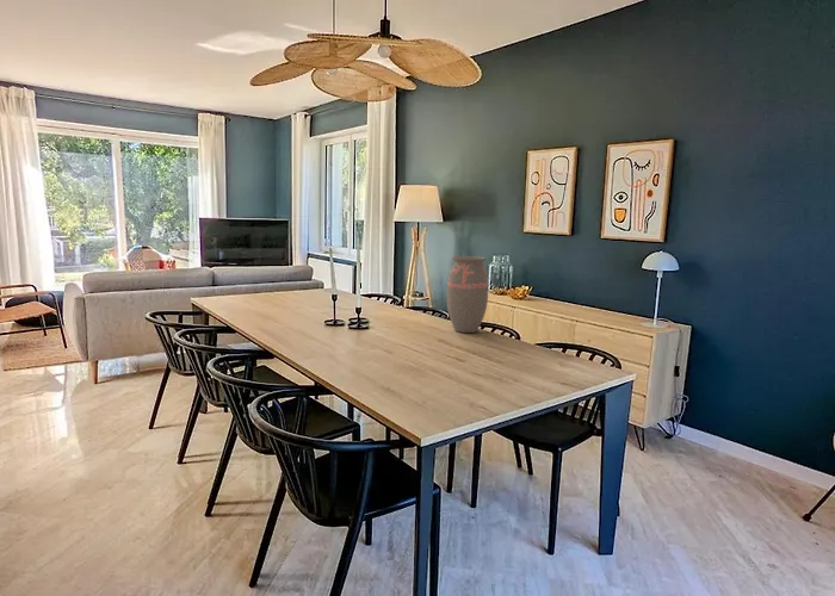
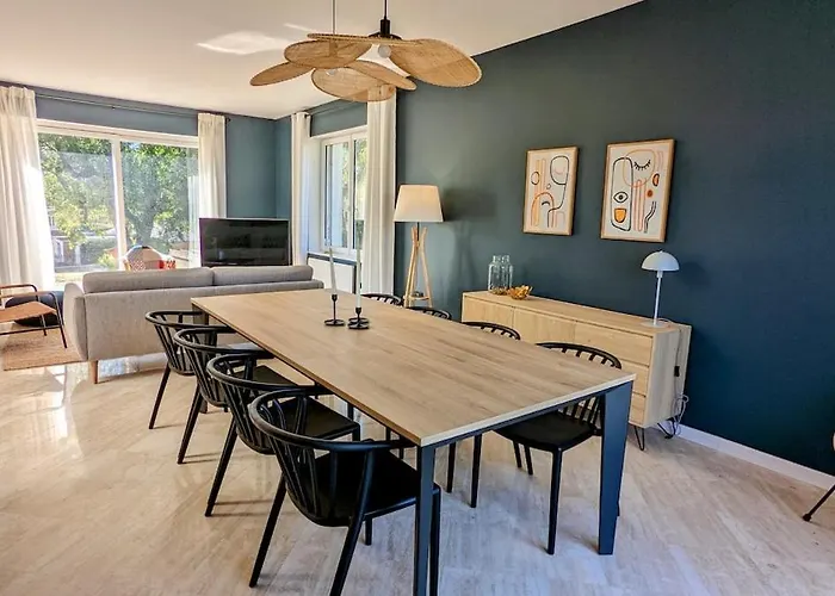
- decorative vase [445,255,489,334]
